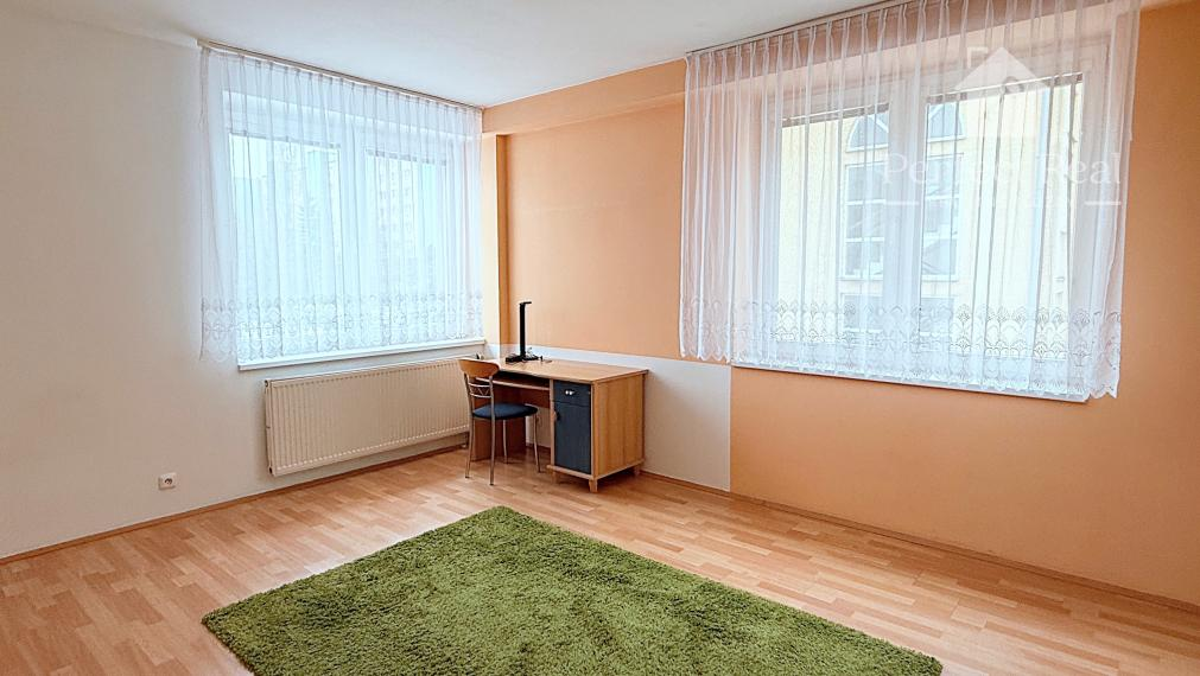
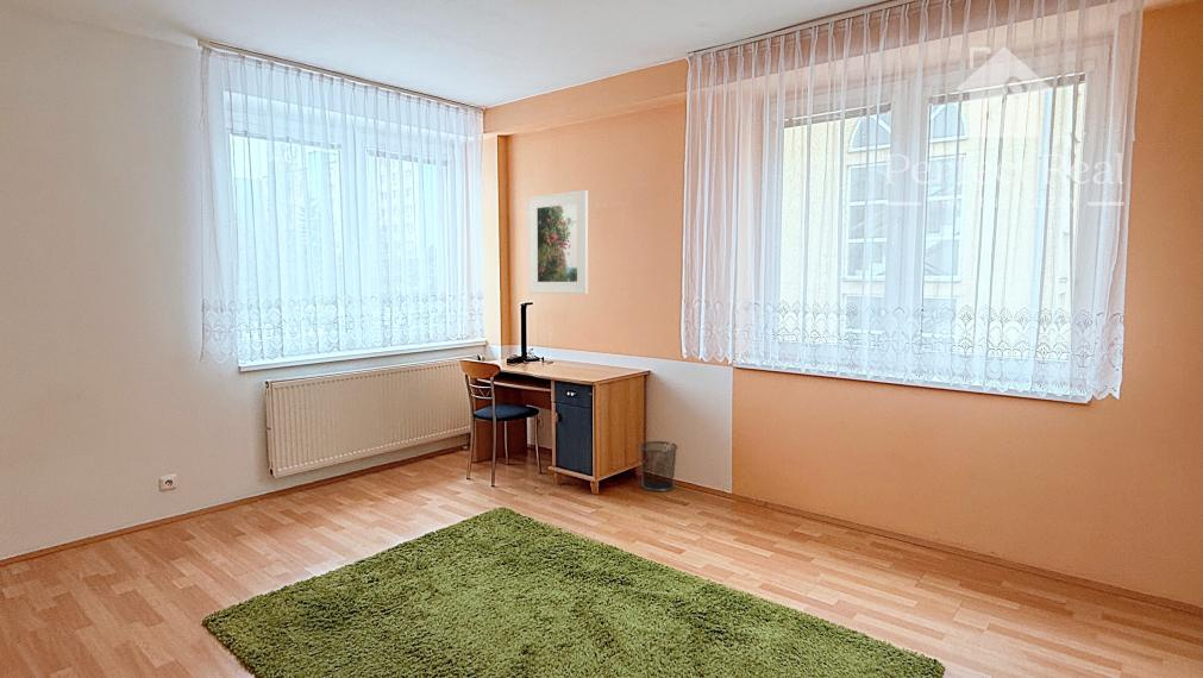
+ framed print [527,189,589,295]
+ waste bin [638,440,679,492]
